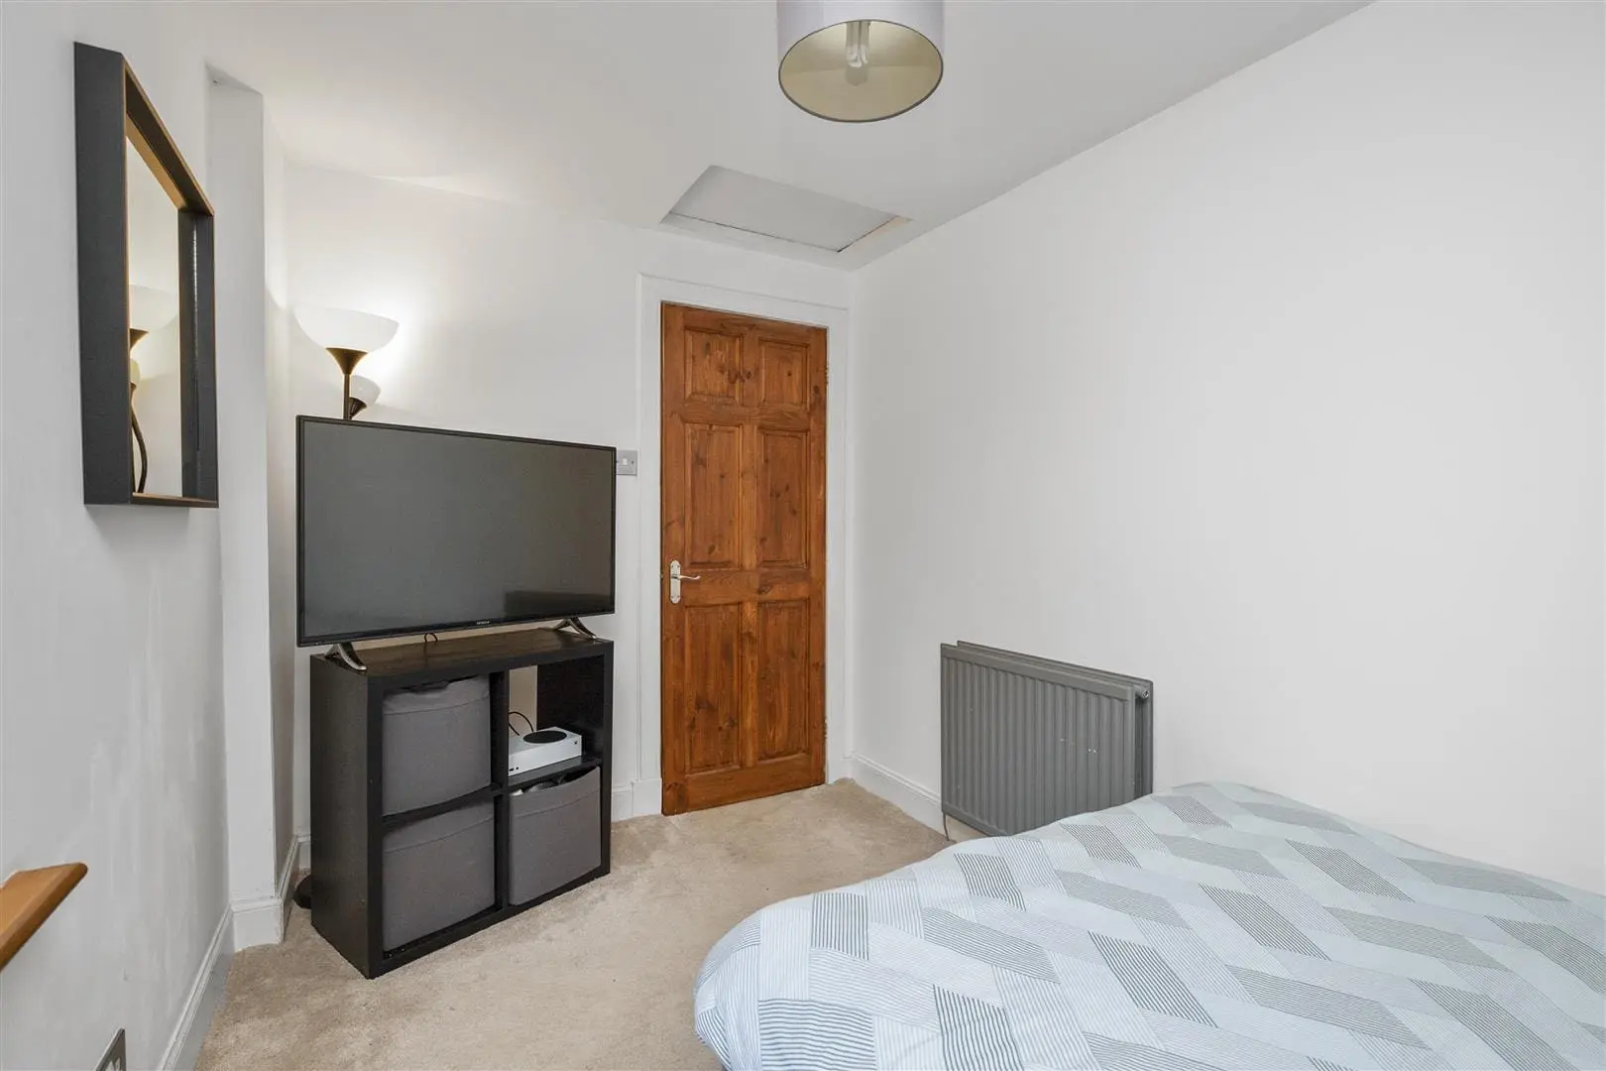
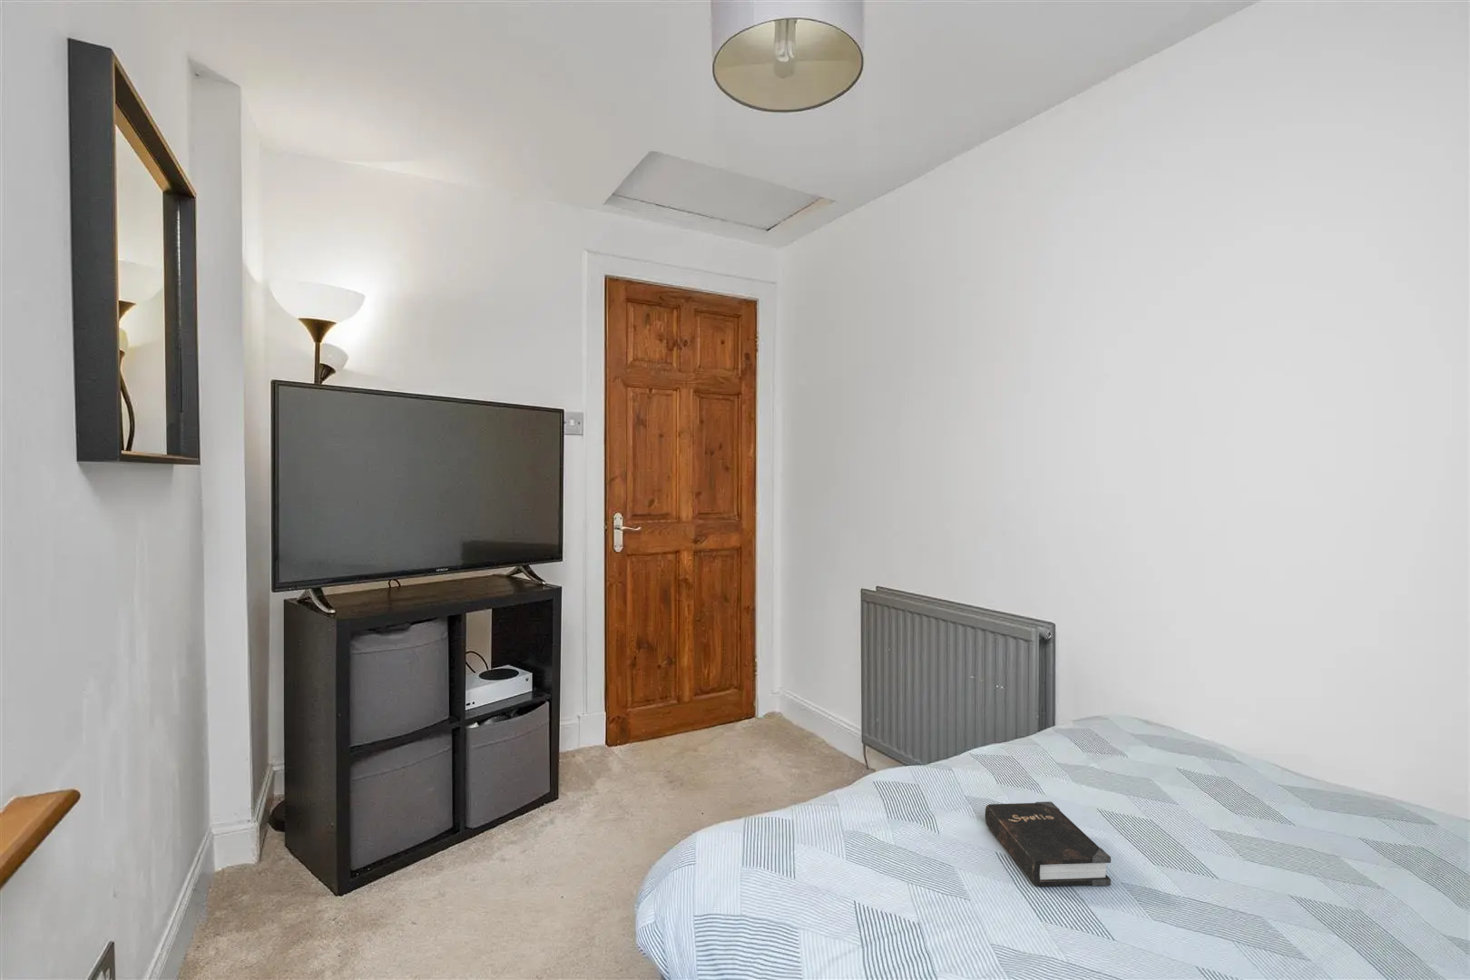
+ hardback book [984,801,1111,887]
